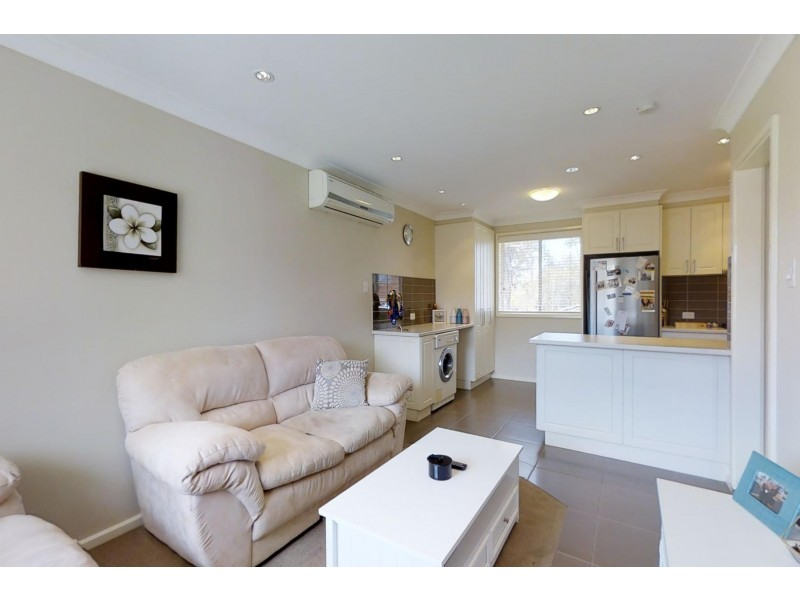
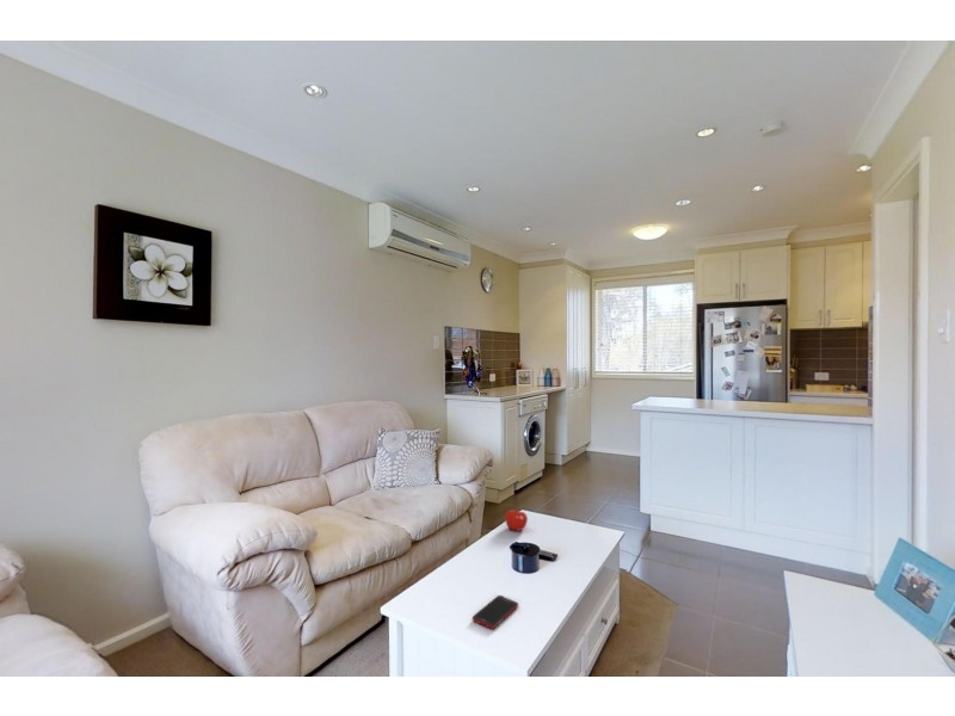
+ cell phone [472,594,519,630]
+ fruit [504,507,529,532]
